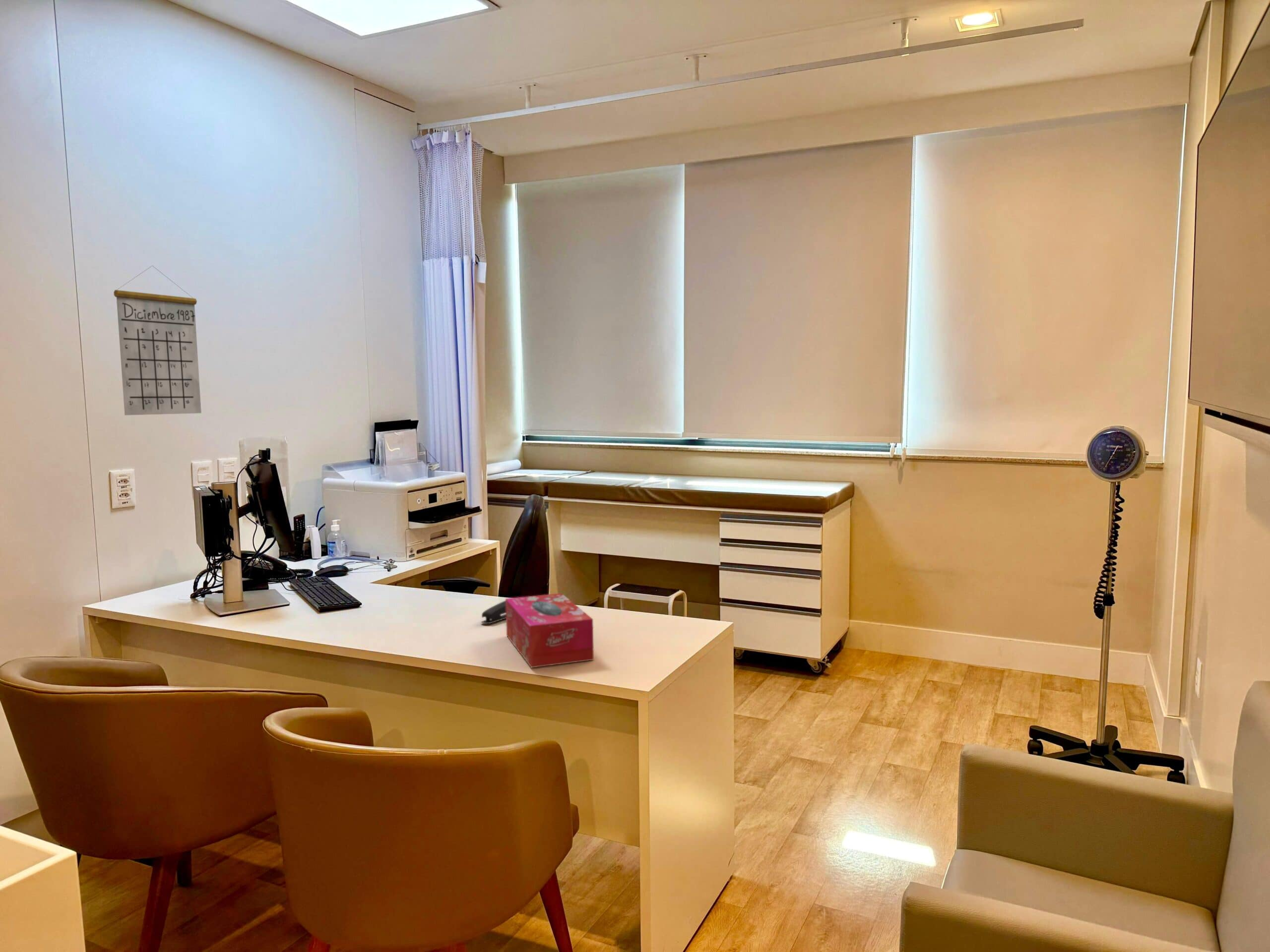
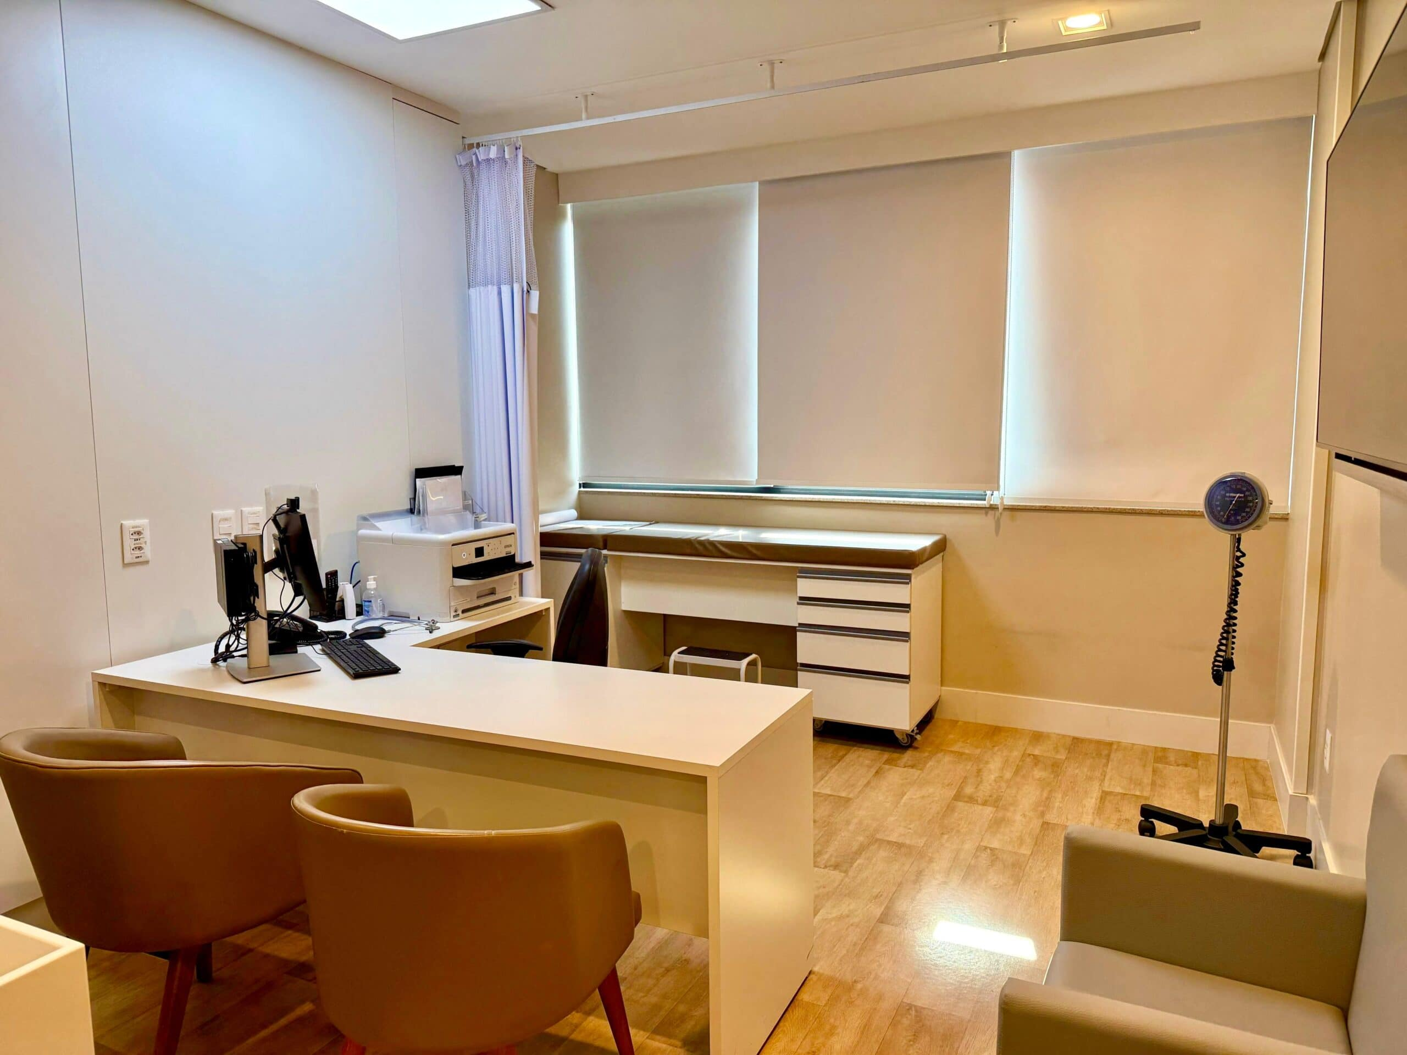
- calendar [113,265,202,416]
- tissue box [505,593,594,668]
- stapler [480,600,506,624]
